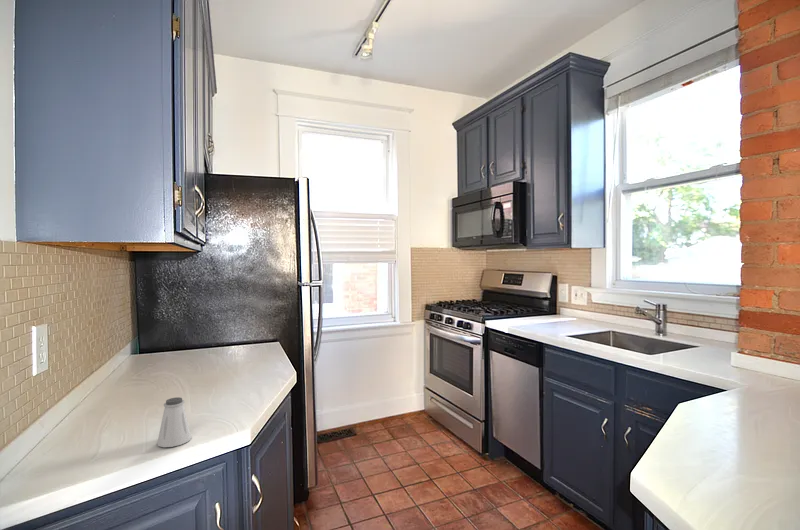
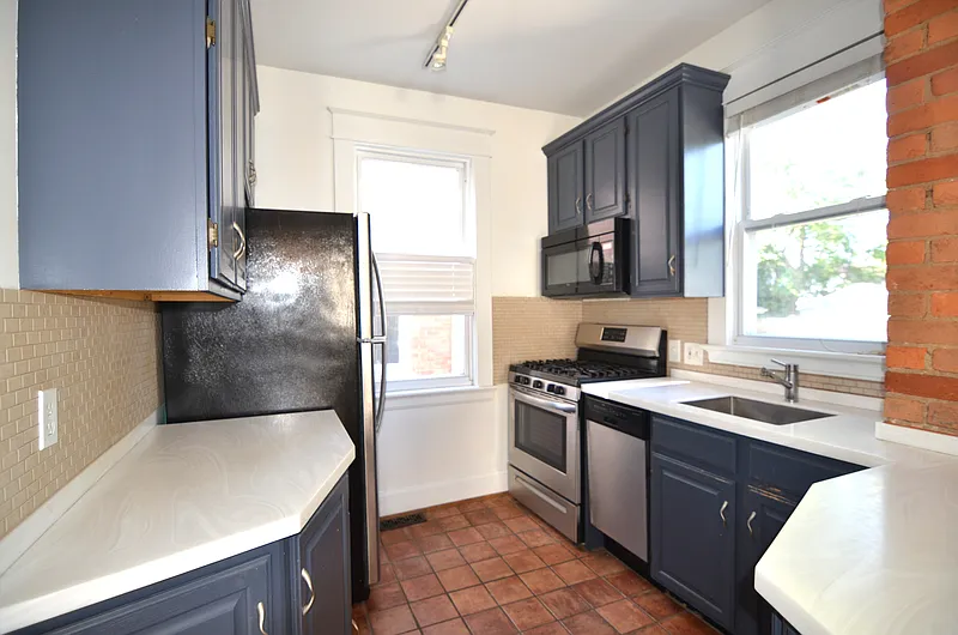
- saltshaker [156,396,192,448]
